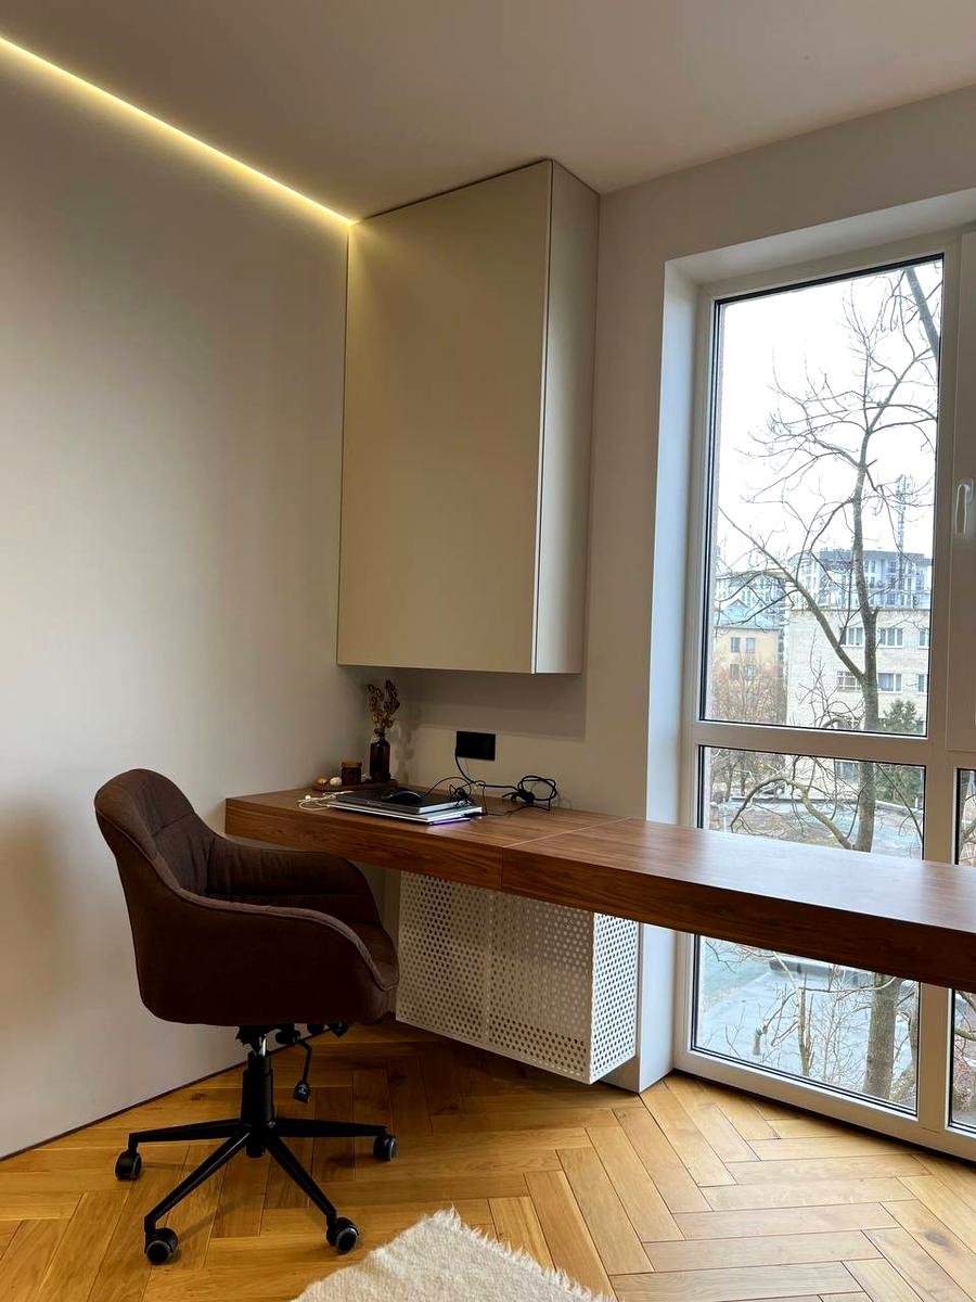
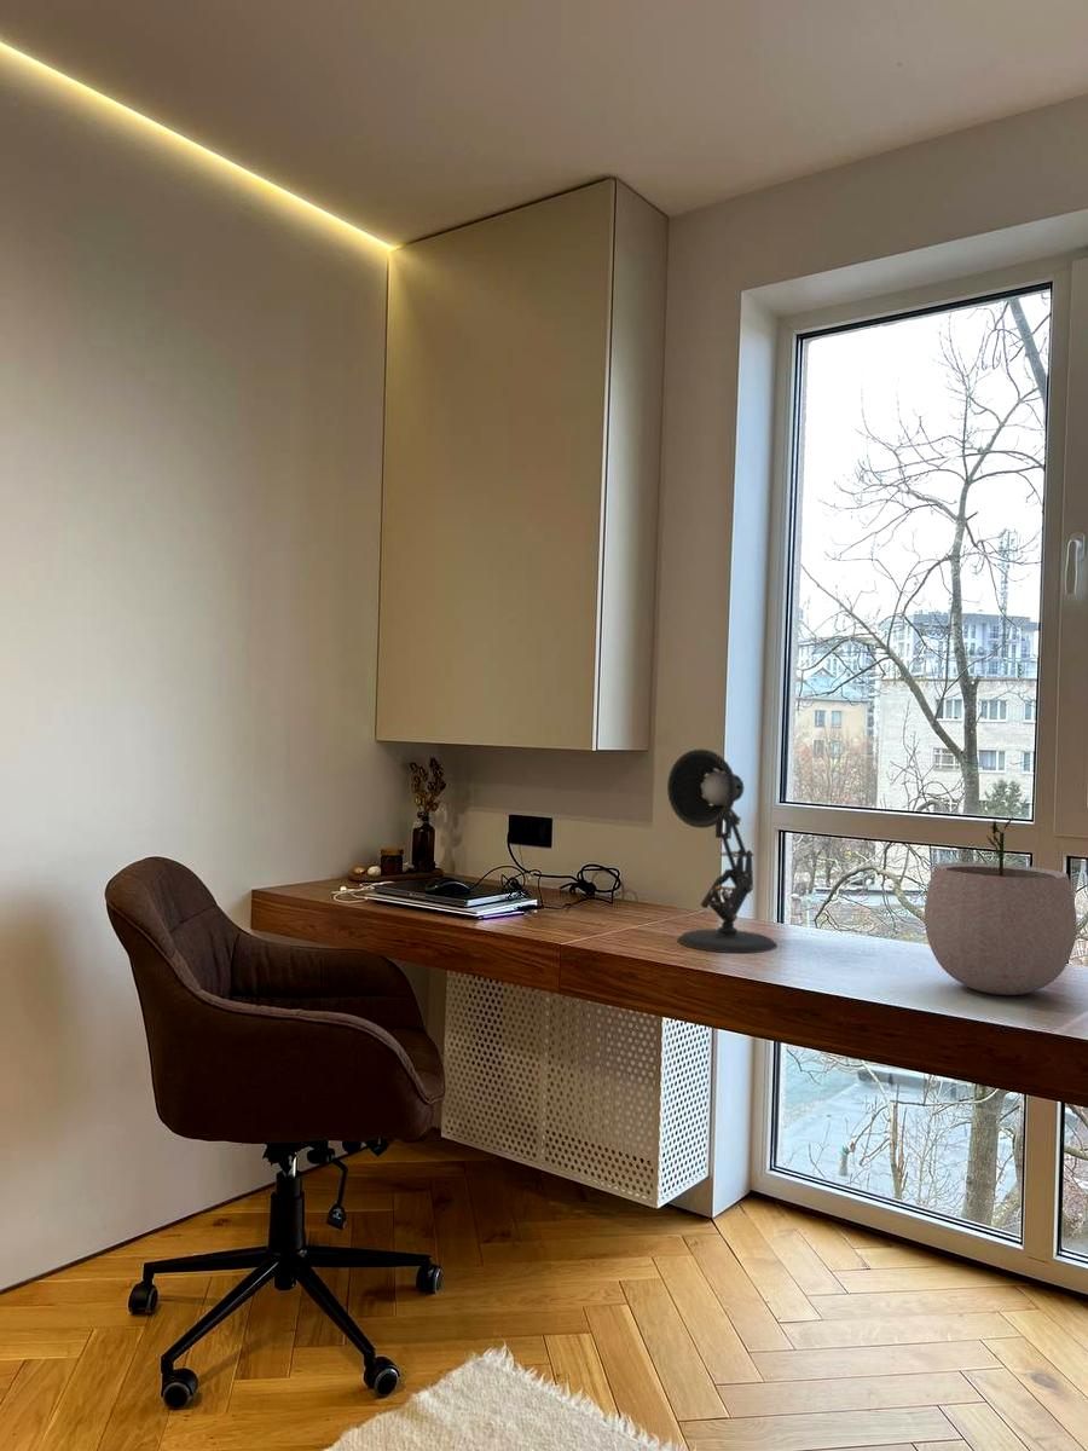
+ plant pot [924,816,1078,996]
+ desk lamp [666,748,779,954]
